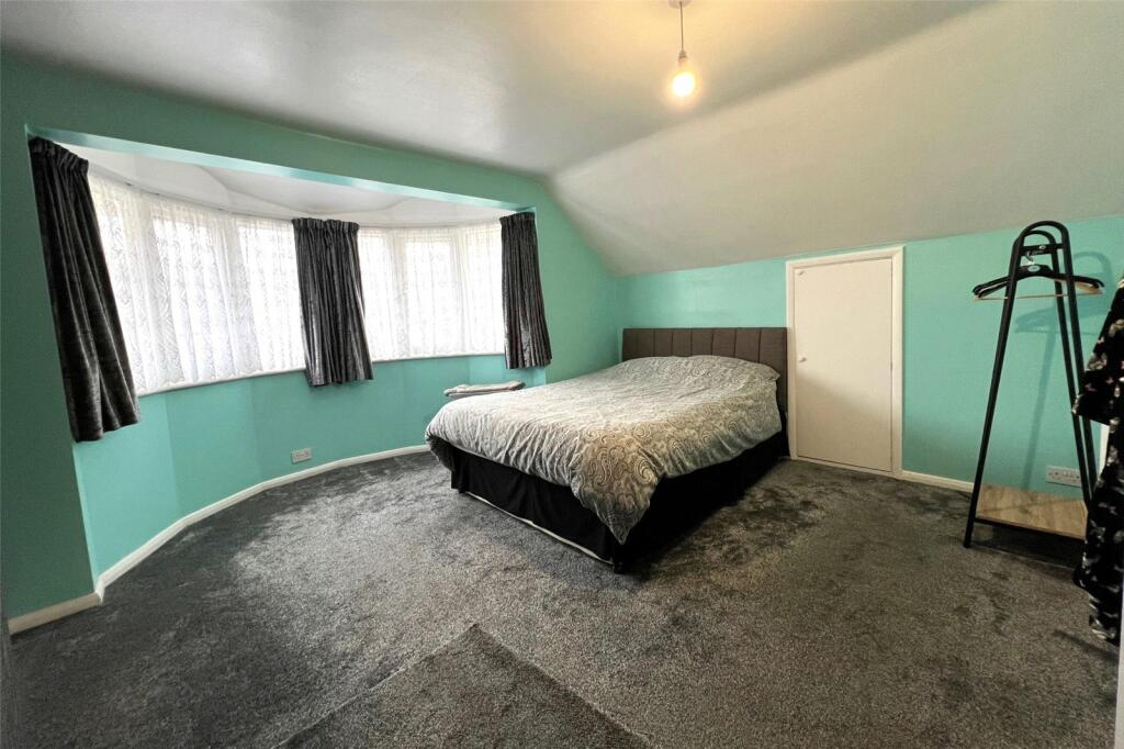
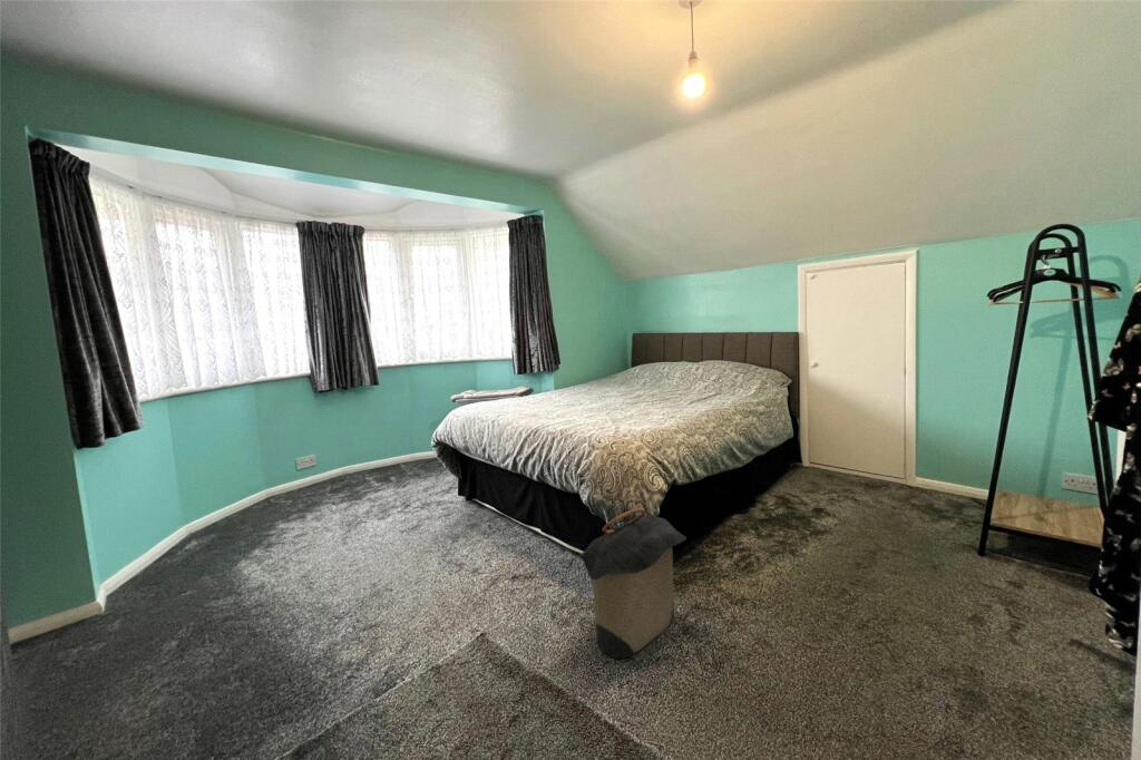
+ laundry hamper [577,507,687,660]
